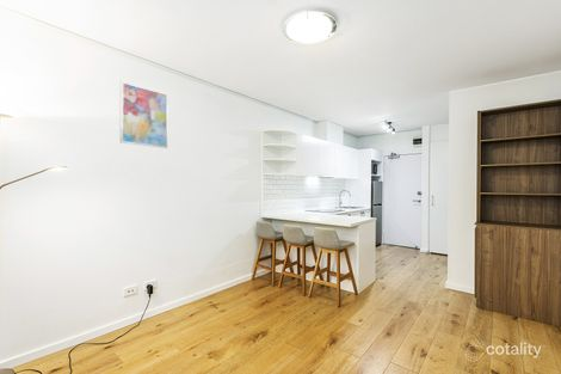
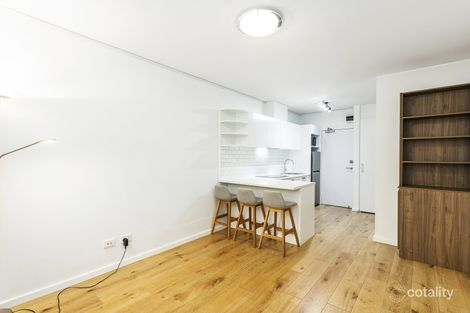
- wall art [119,80,169,149]
